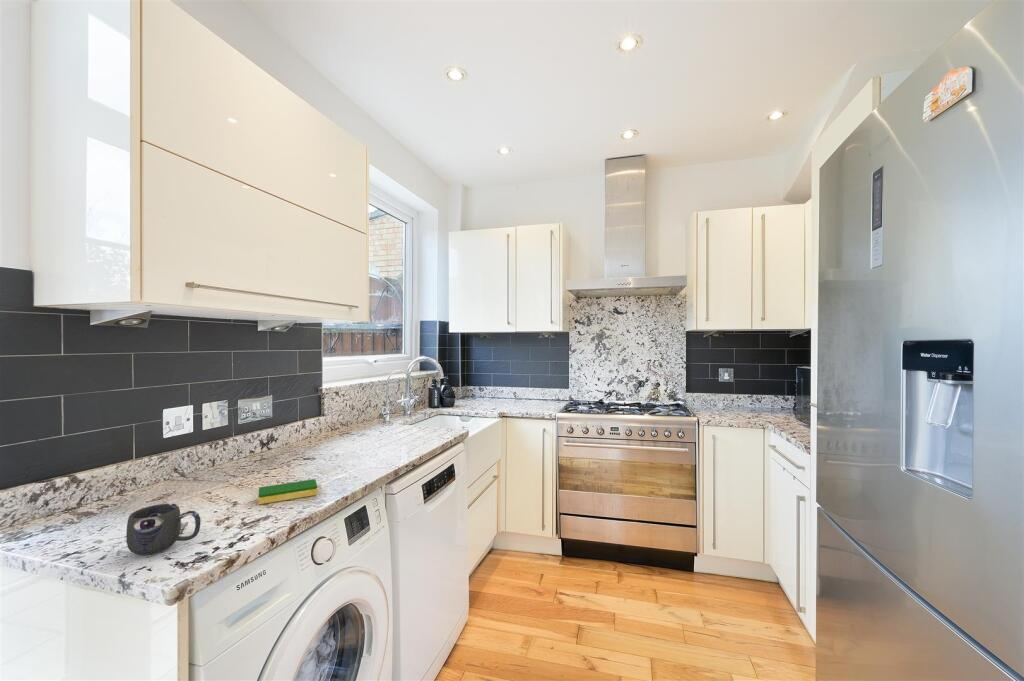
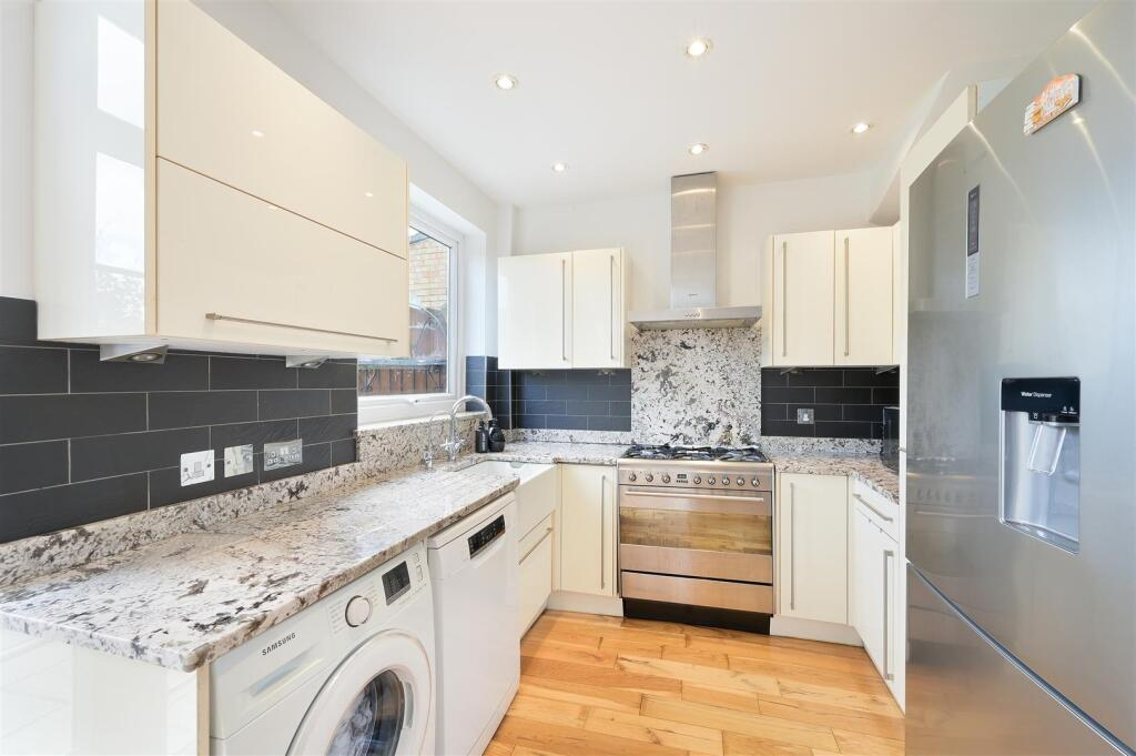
- mug [125,503,202,556]
- dish sponge [257,478,318,505]
